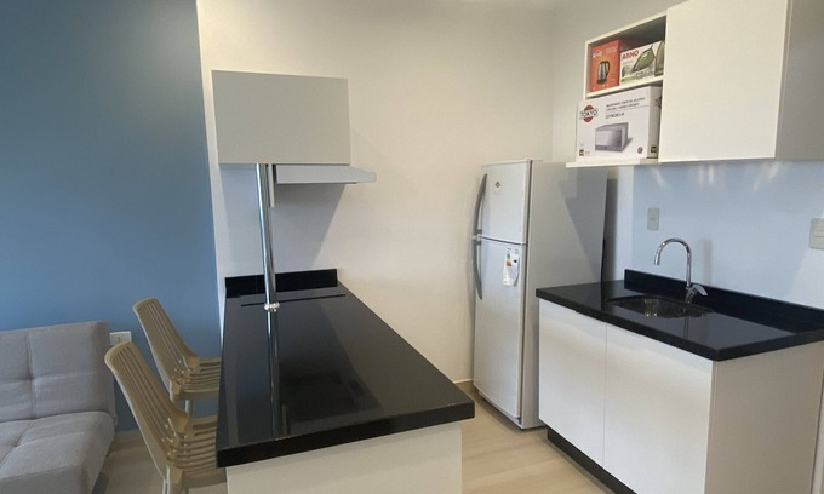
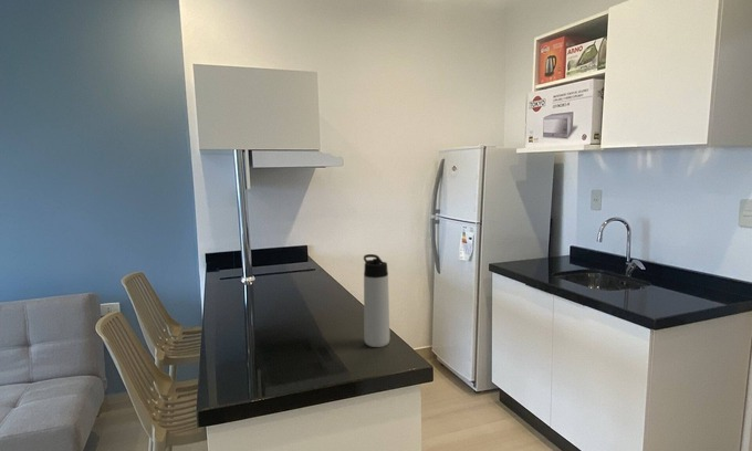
+ thermos bottle [363,253,390,348]
